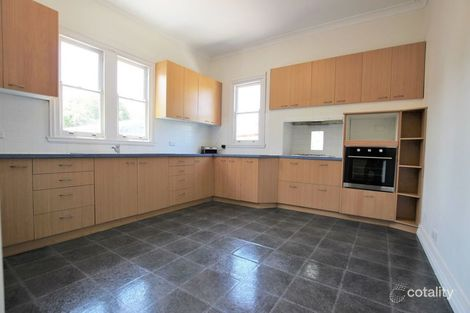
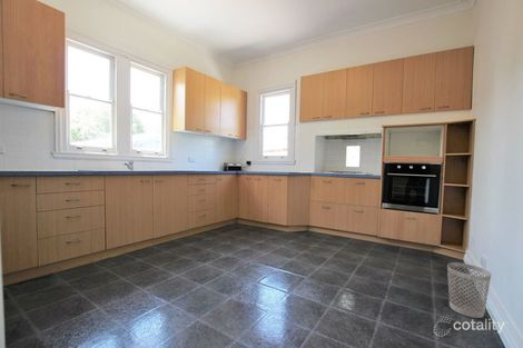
+ wastebasket [446,261,492,319]
